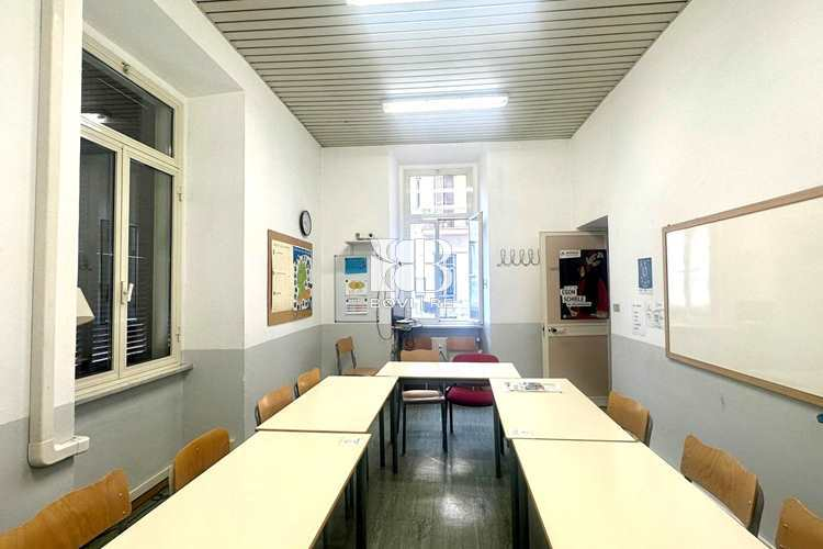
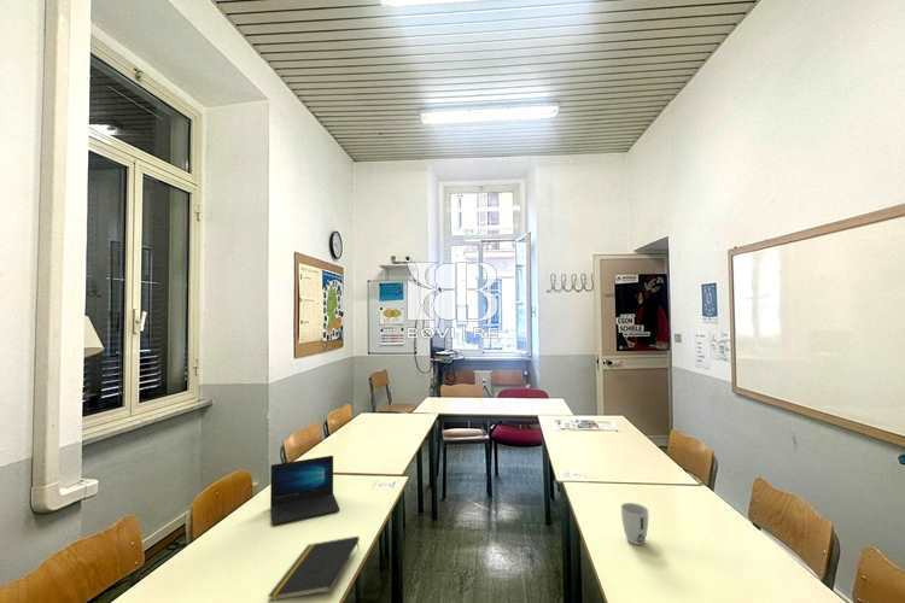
+ cup [620,502,649,546]
+ notepad [267,535,361,603]
+ laptop [269,455,340,526]
